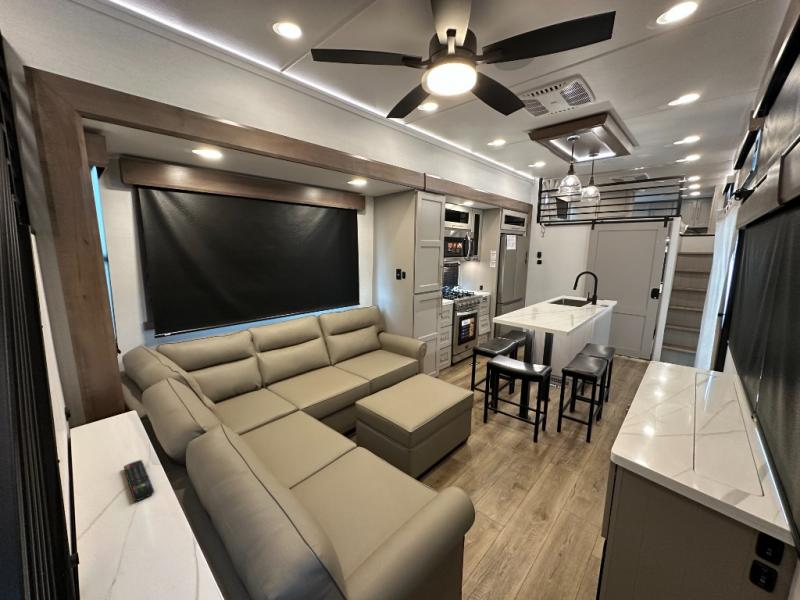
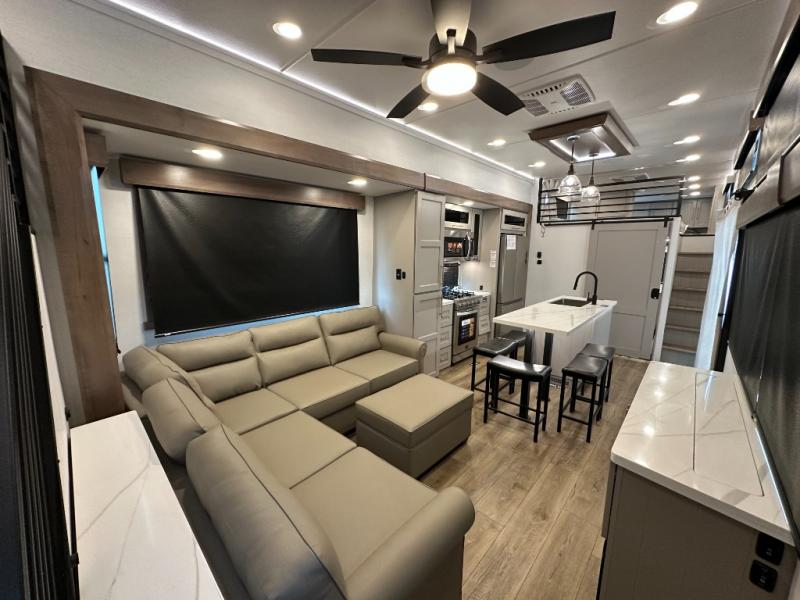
- remote control [123,459,155,502]
